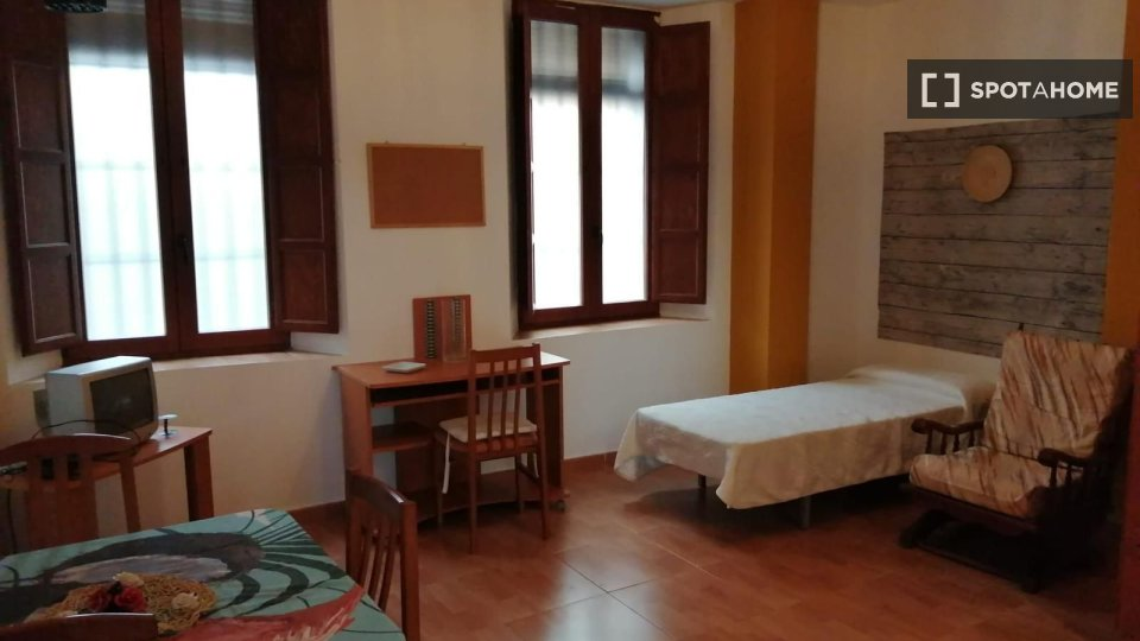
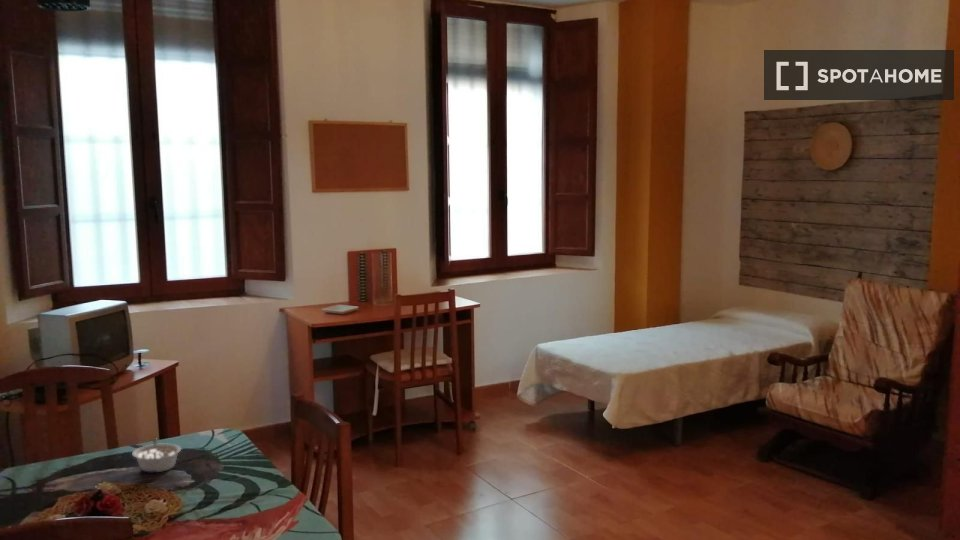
+ legume [131,437,182,473]
